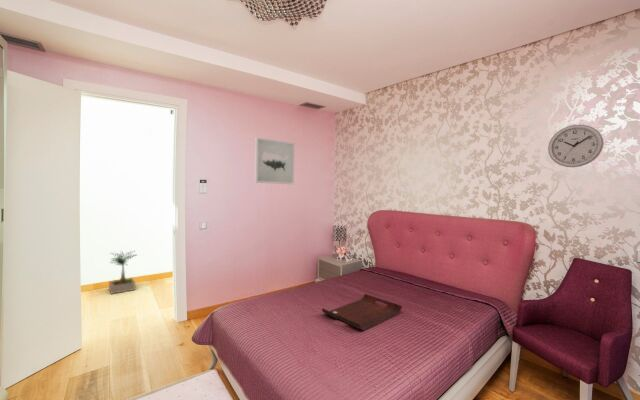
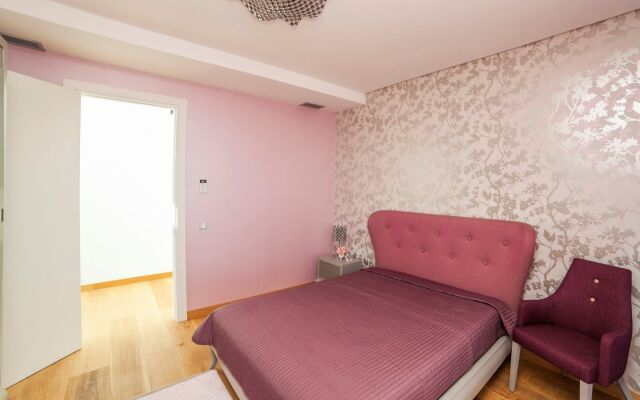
- wall clock [547,124,605,168]
- serving tray [321,293,403,331]
- wall art [253,137,295,185]
- potted plant [108,250,137,295]
